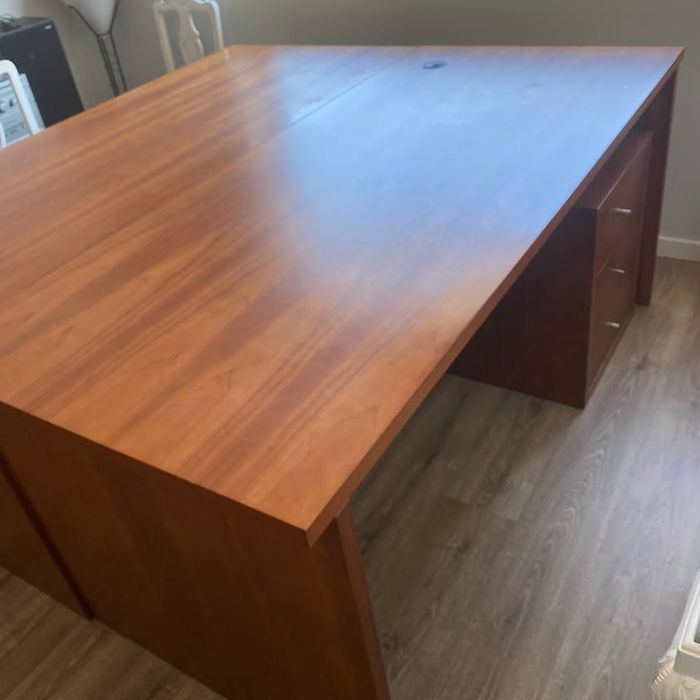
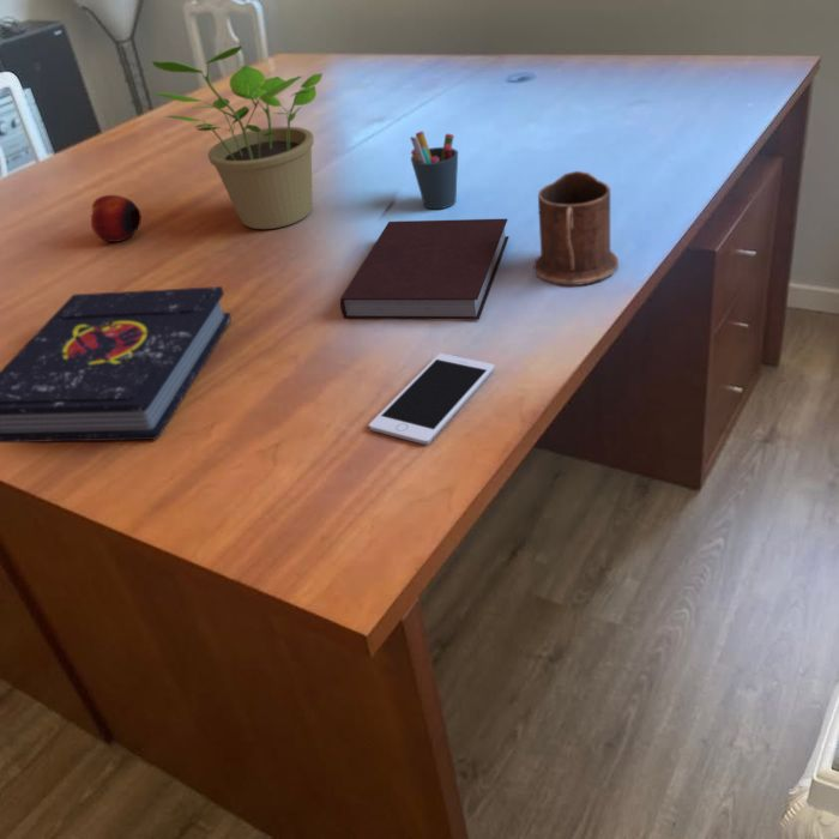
+ cell phone [368,352,496,446]
+ mug [532,170,620,286]
+ book [0,285,233,443]
+ pen holder [409,129,459,210]
+ apple [90,194,143,243]
+ potted plant [151,44,324,230]
+ notebook [339,217,509,320]
